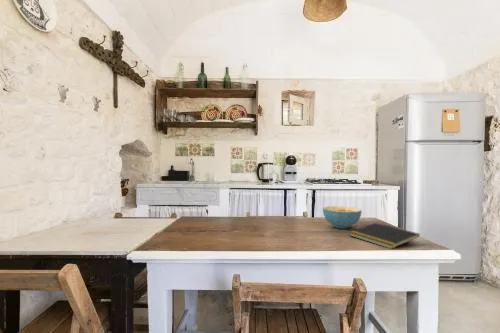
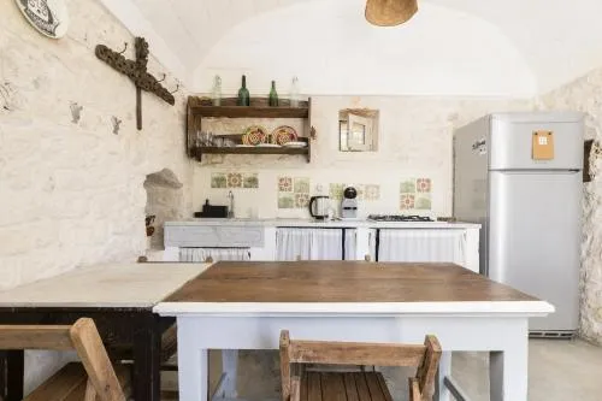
- notepad [348,222,421,250]
- cereal bowl [322,205,363,230]
